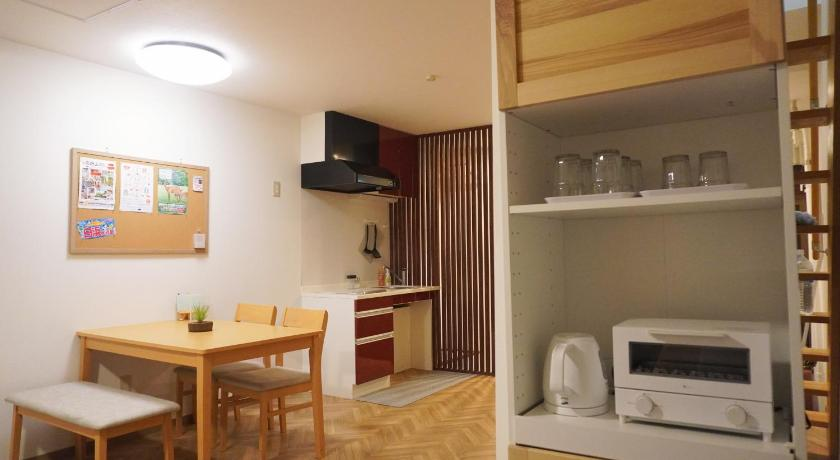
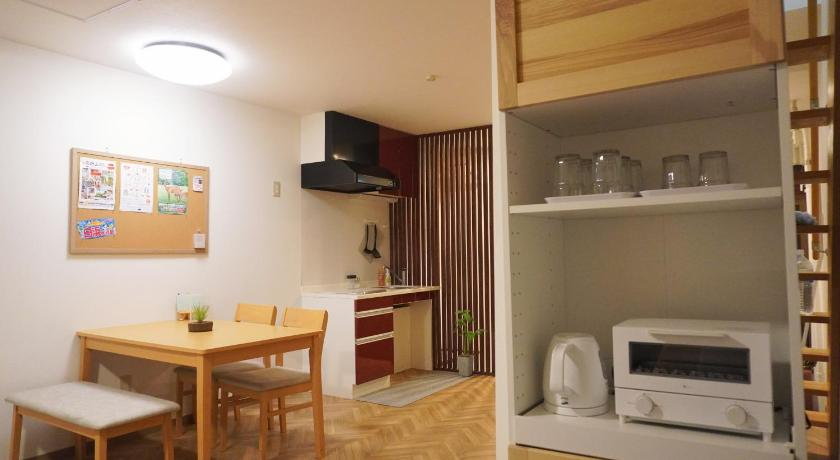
+ house plant [453,309,489,377]
